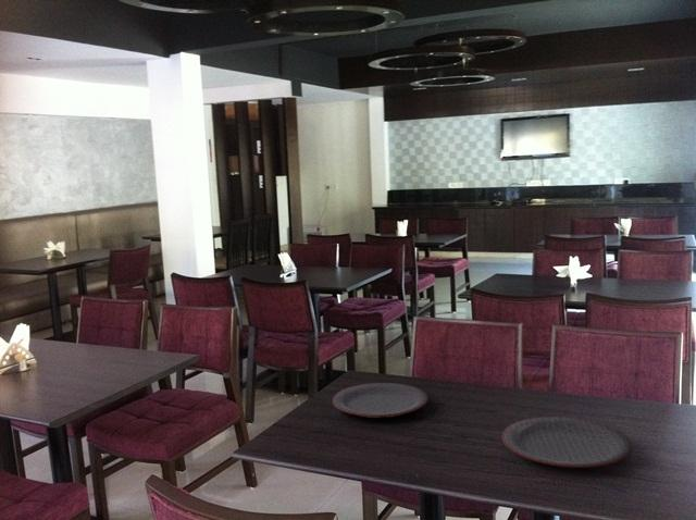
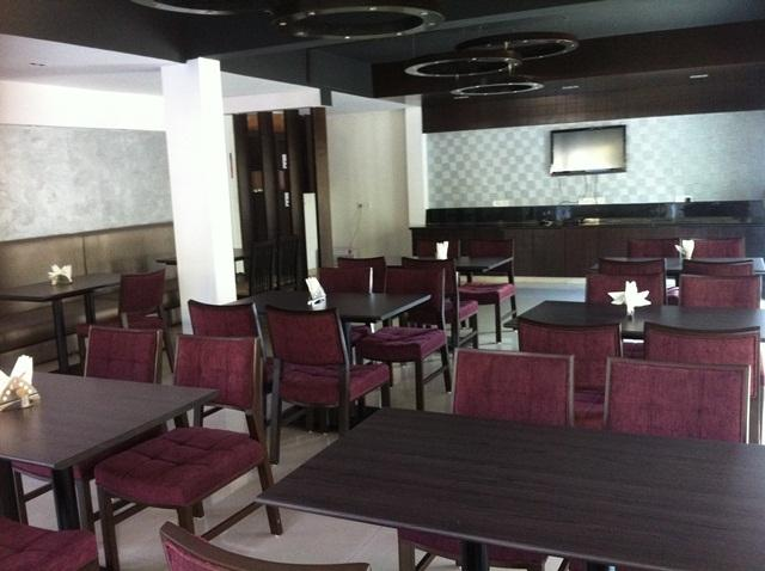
- plate [331,382,430,419]
- plate [501,416,633,469]
